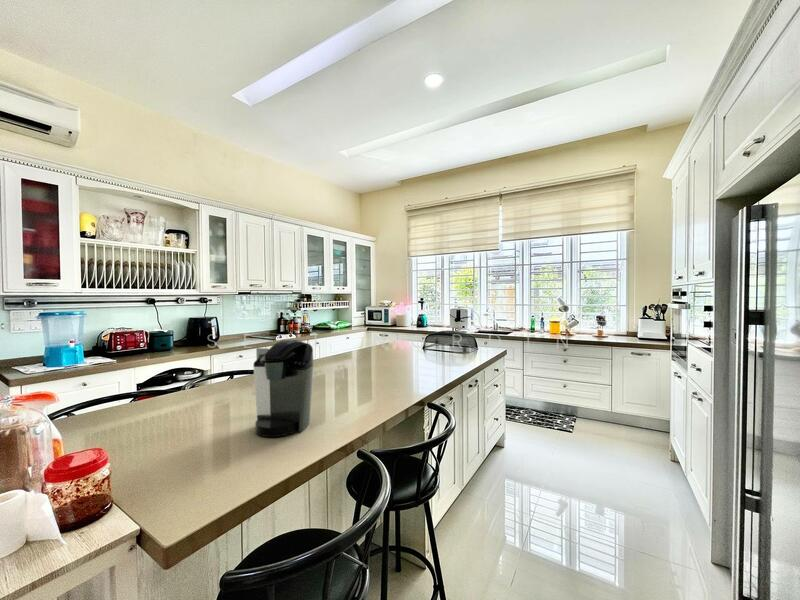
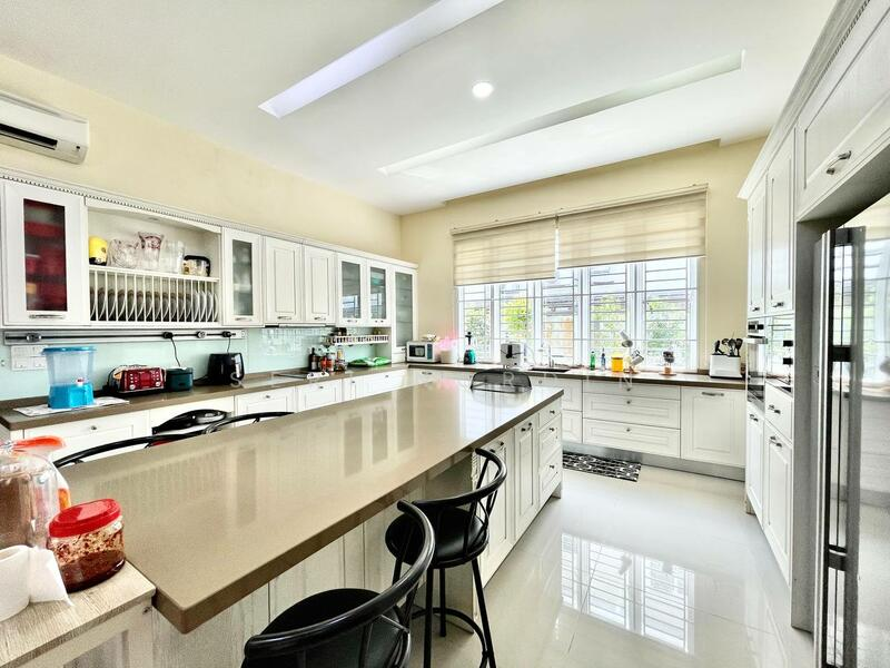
- coffee maker [253,338,315,438]
